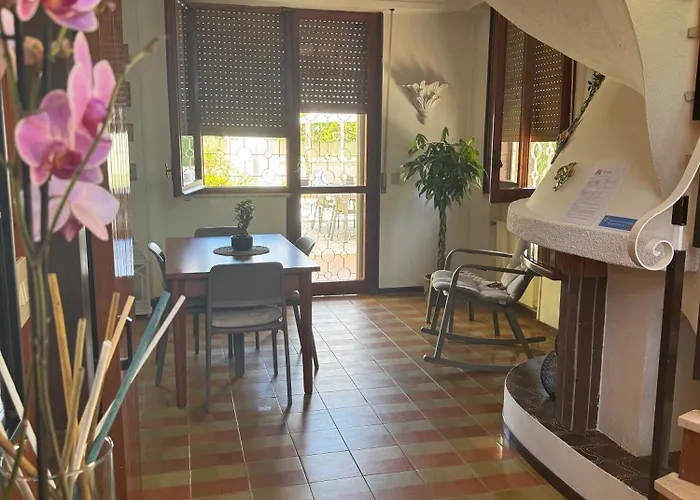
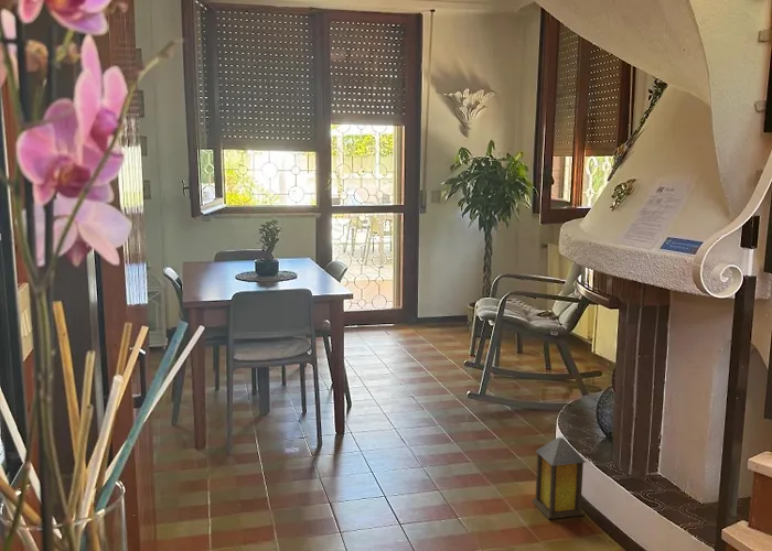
+ lantern [530,436,587,520]
